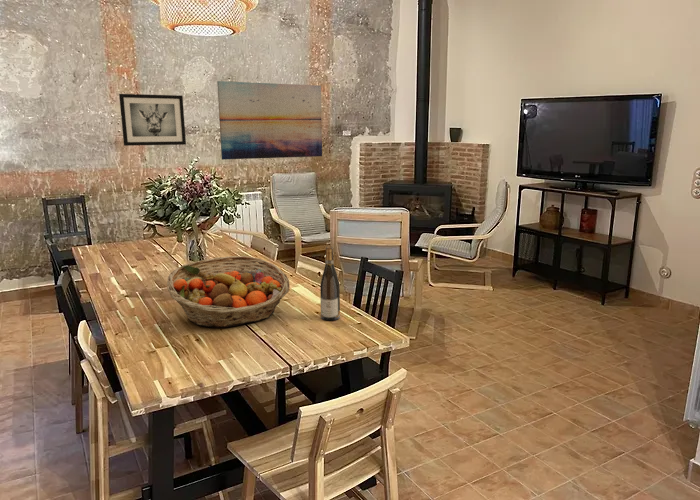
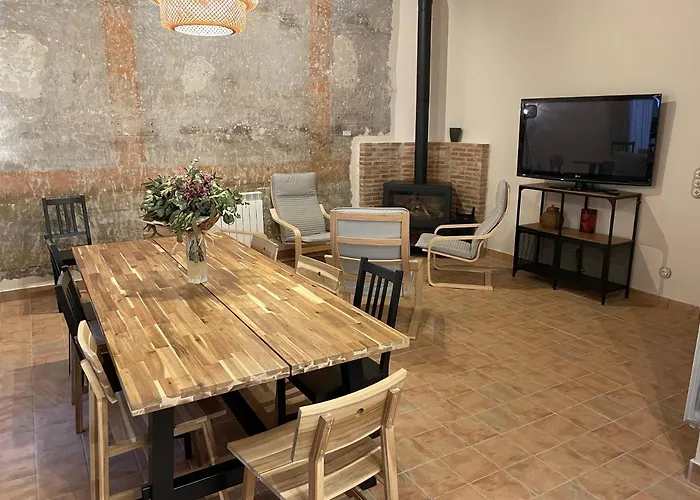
- wine bottle [319,246,341,321]
- fruit basket [166,255,291,328]
- wall art [118,93,187,147]
- wall art [216,80,323,161]
